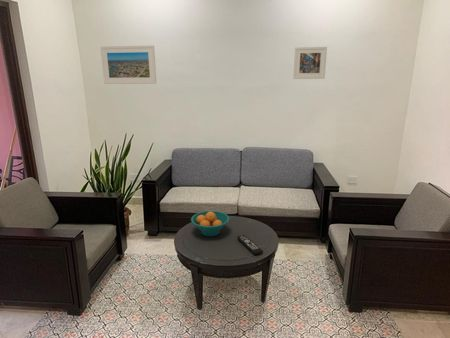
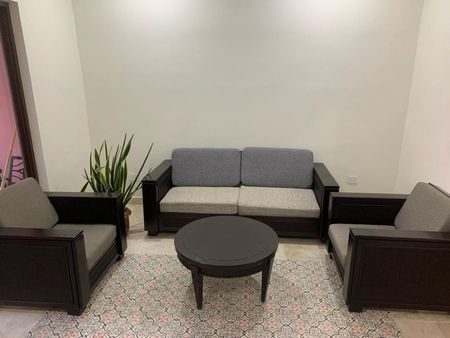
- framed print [99,45,157,85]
- remote control [236,234,264,256]
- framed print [292,46,328,80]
- fruit bowl [190,210,230,237]
